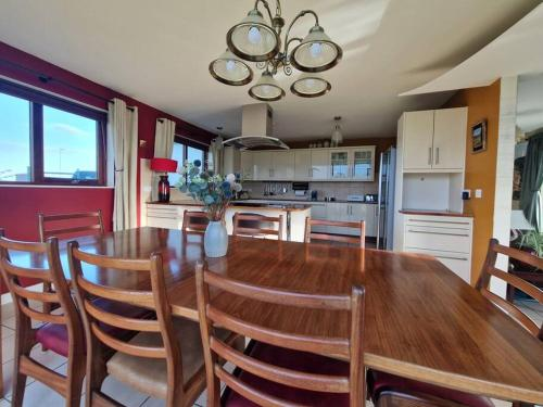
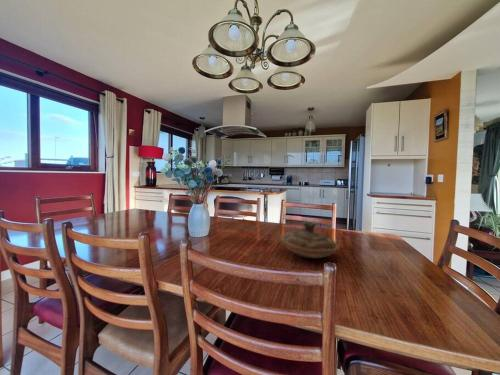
+ decorative bowl [280,221,340,259]
